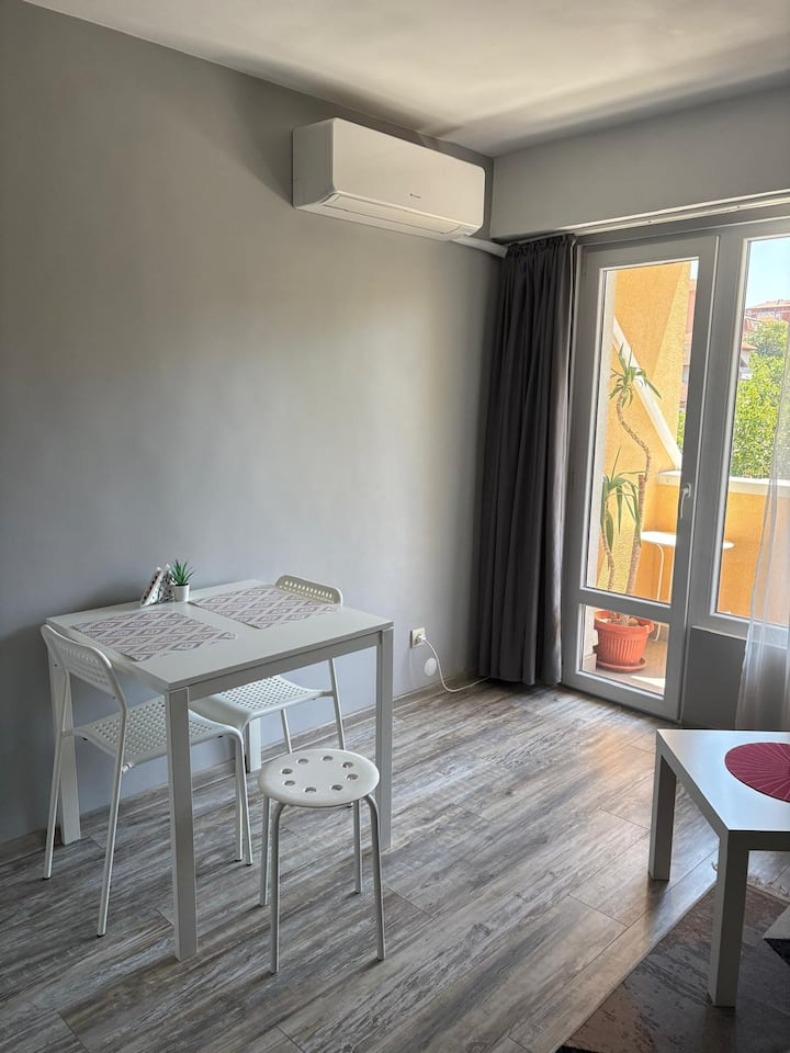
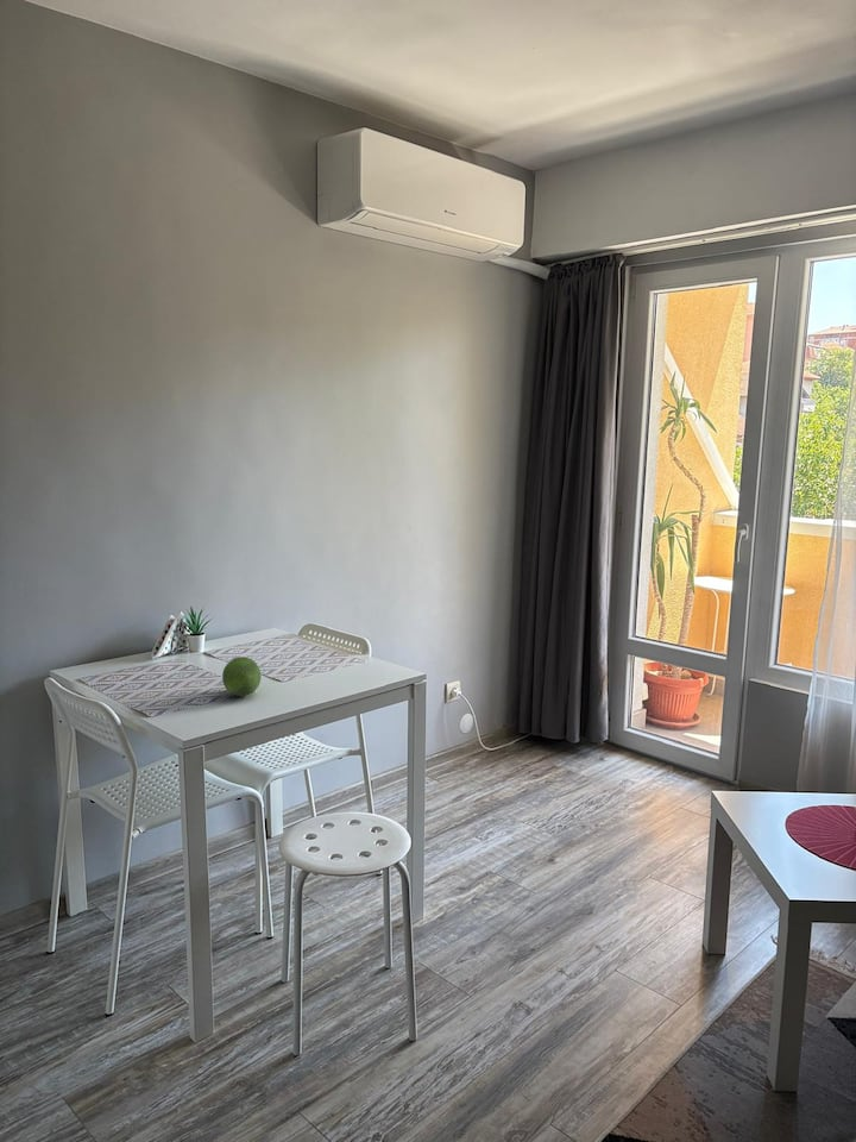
+ fruit [221,655,262,697]
